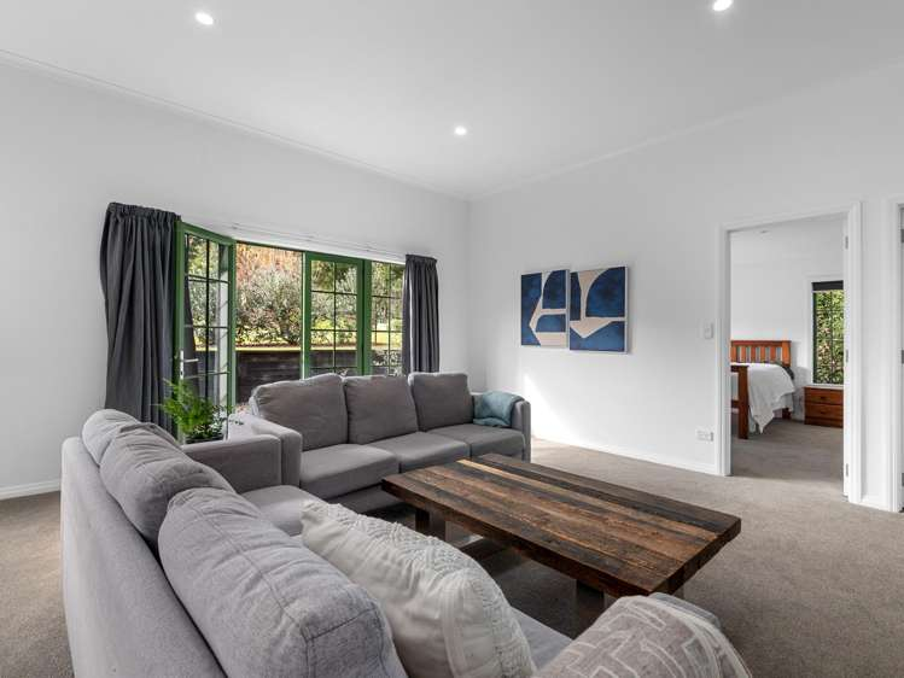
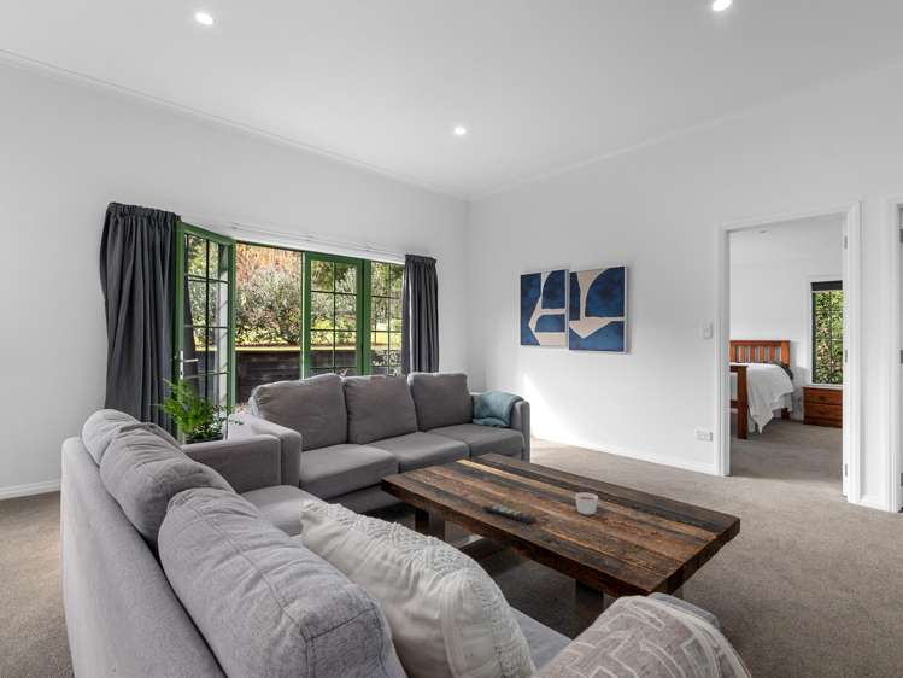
+ remote control [482,503,538,526]
+ candle [574,491,599,515]
